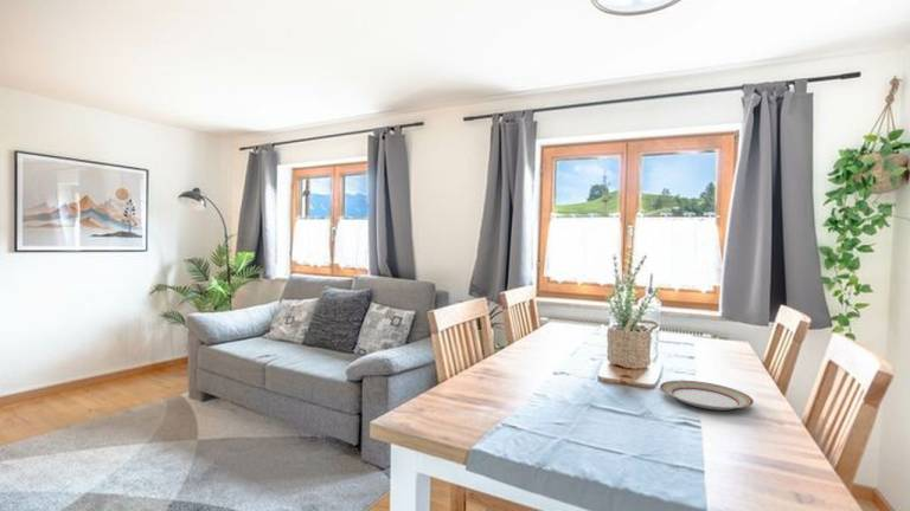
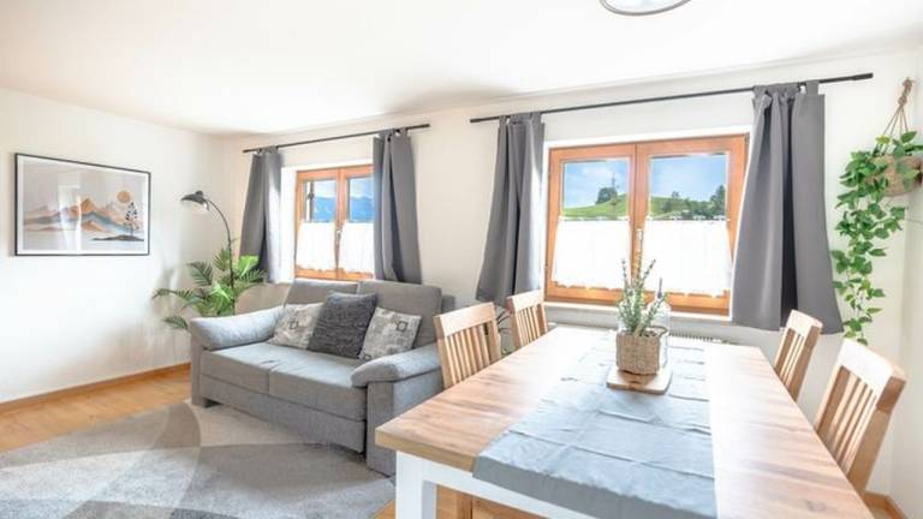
- plate [659,380,755,412]
